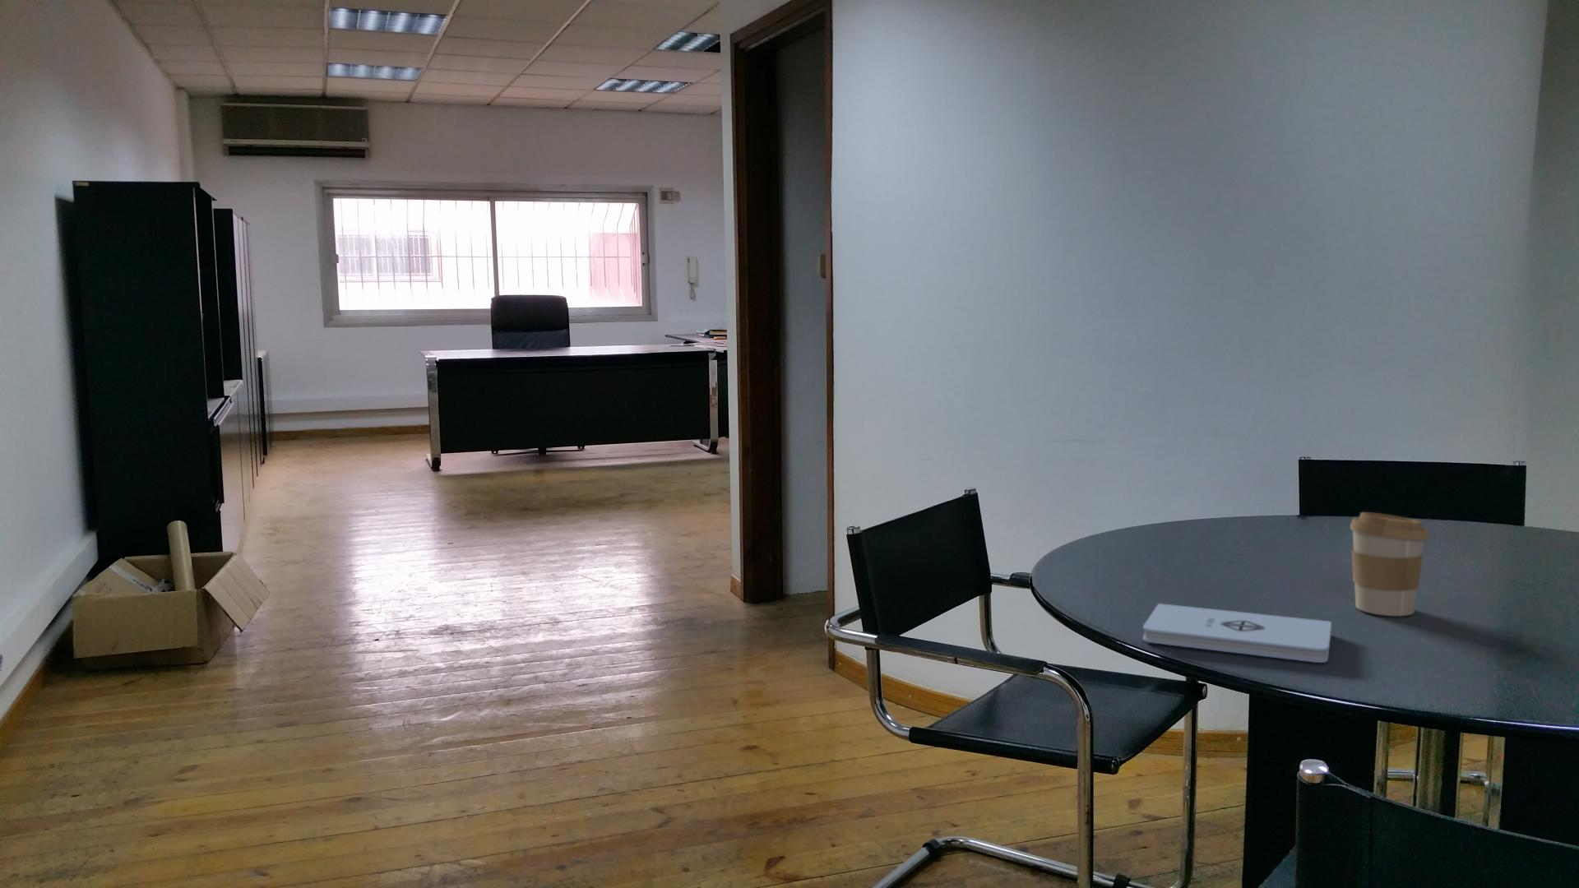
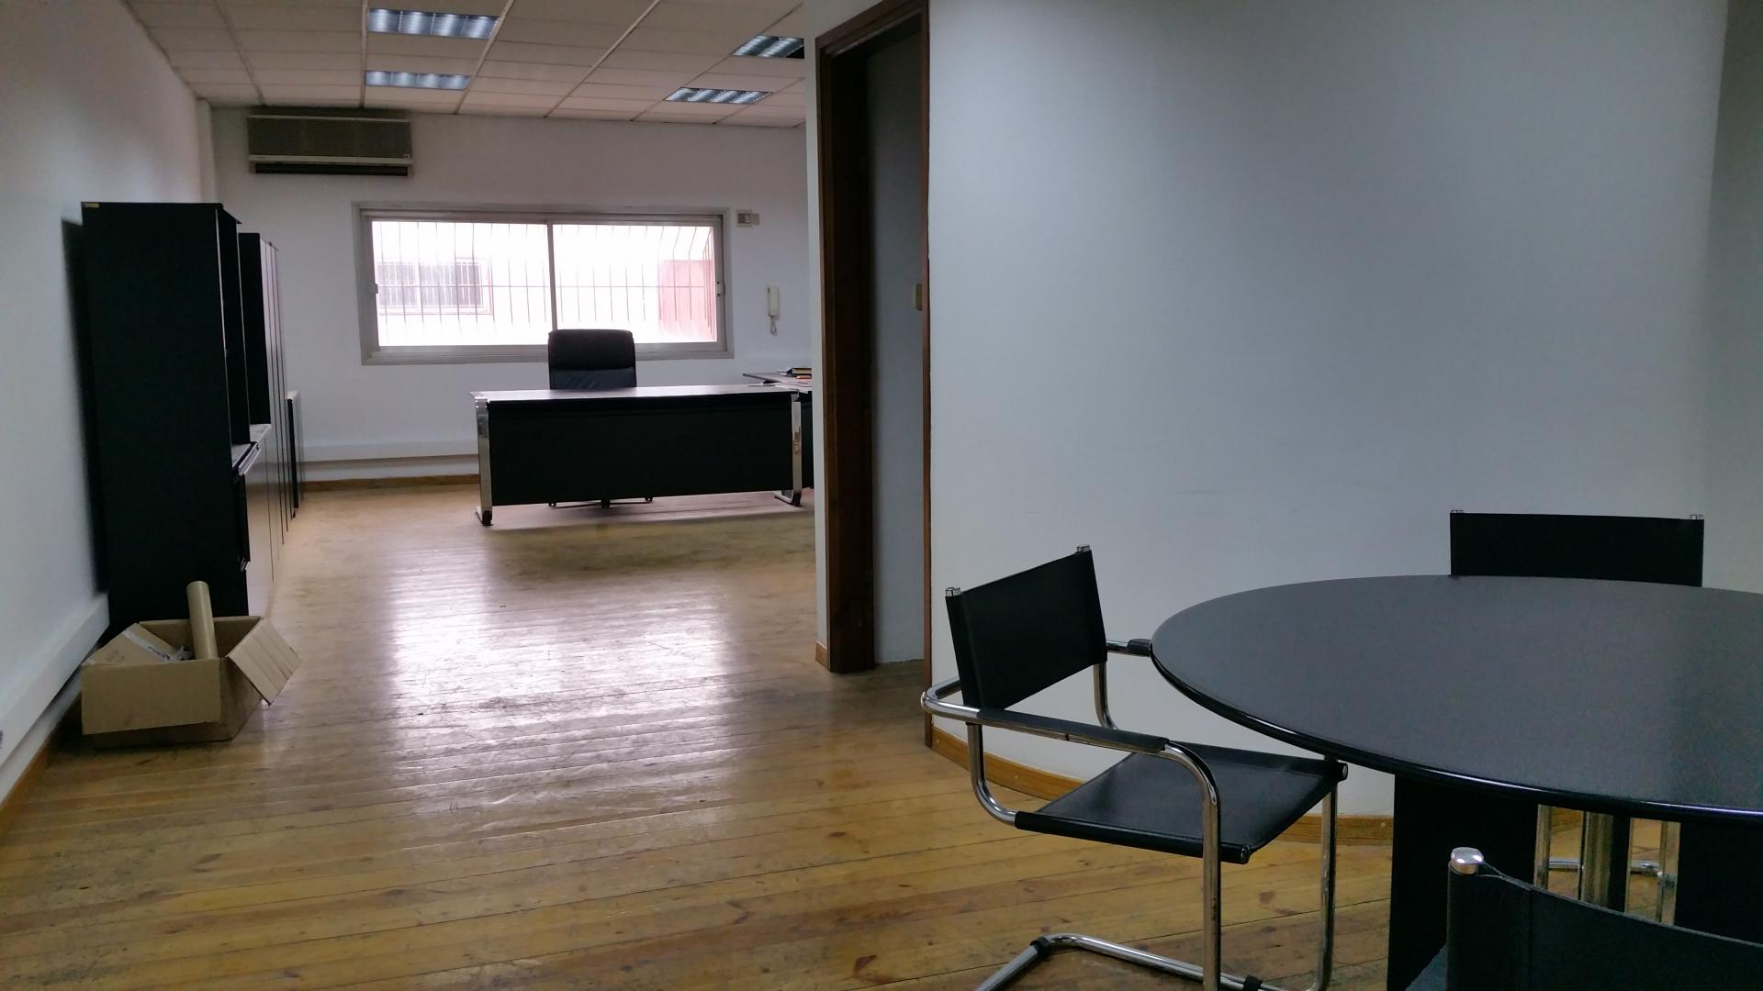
- coffee cup [1349,512,1429,617]
- notepad [1142,603,1333,664]
